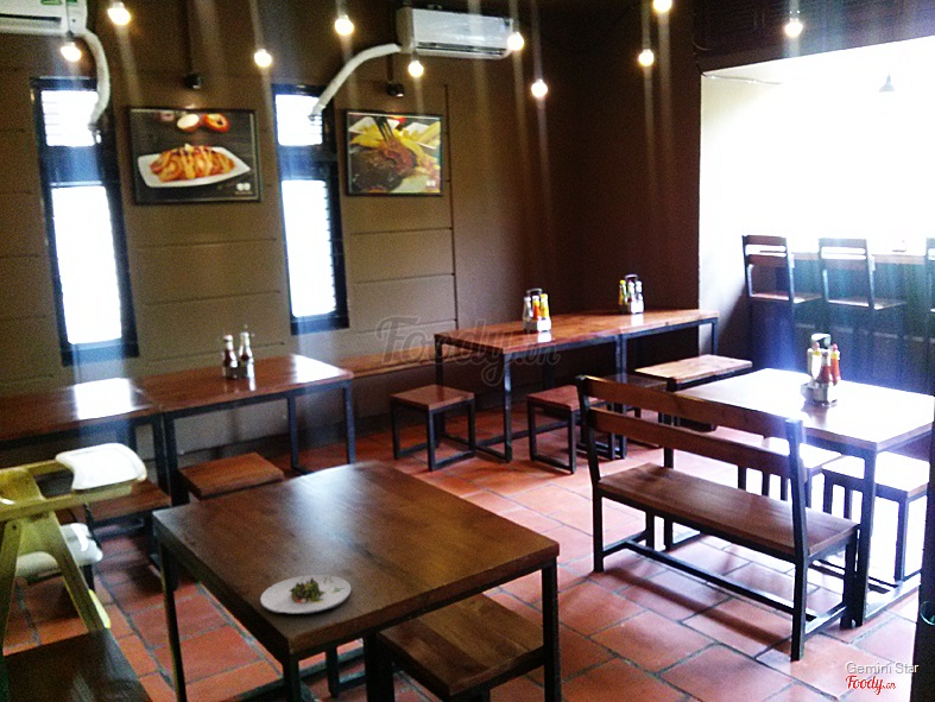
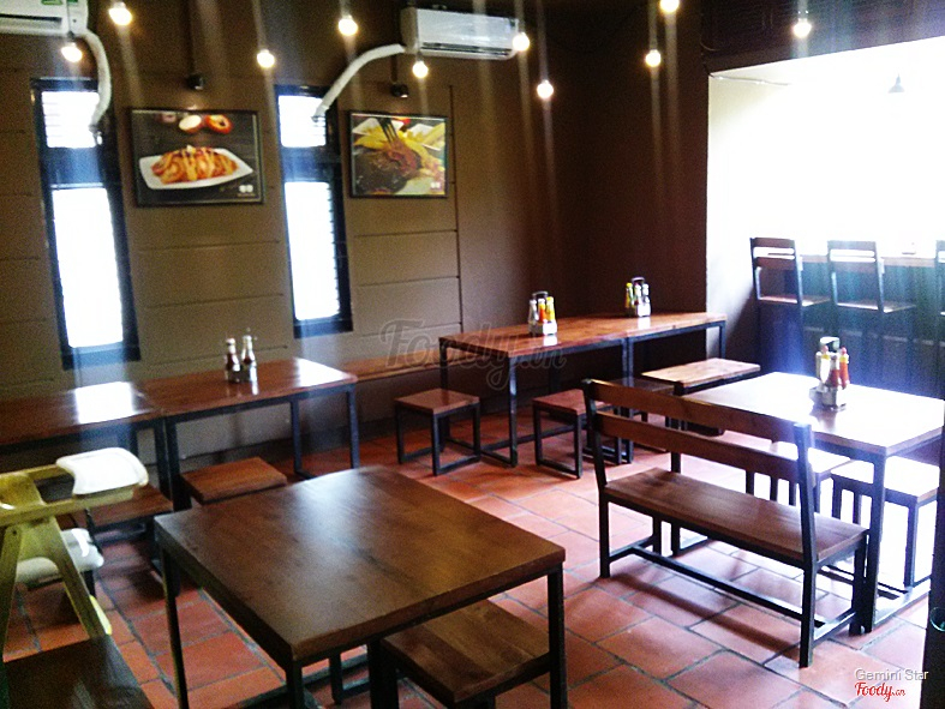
- salad plate [259,574,353,615]
